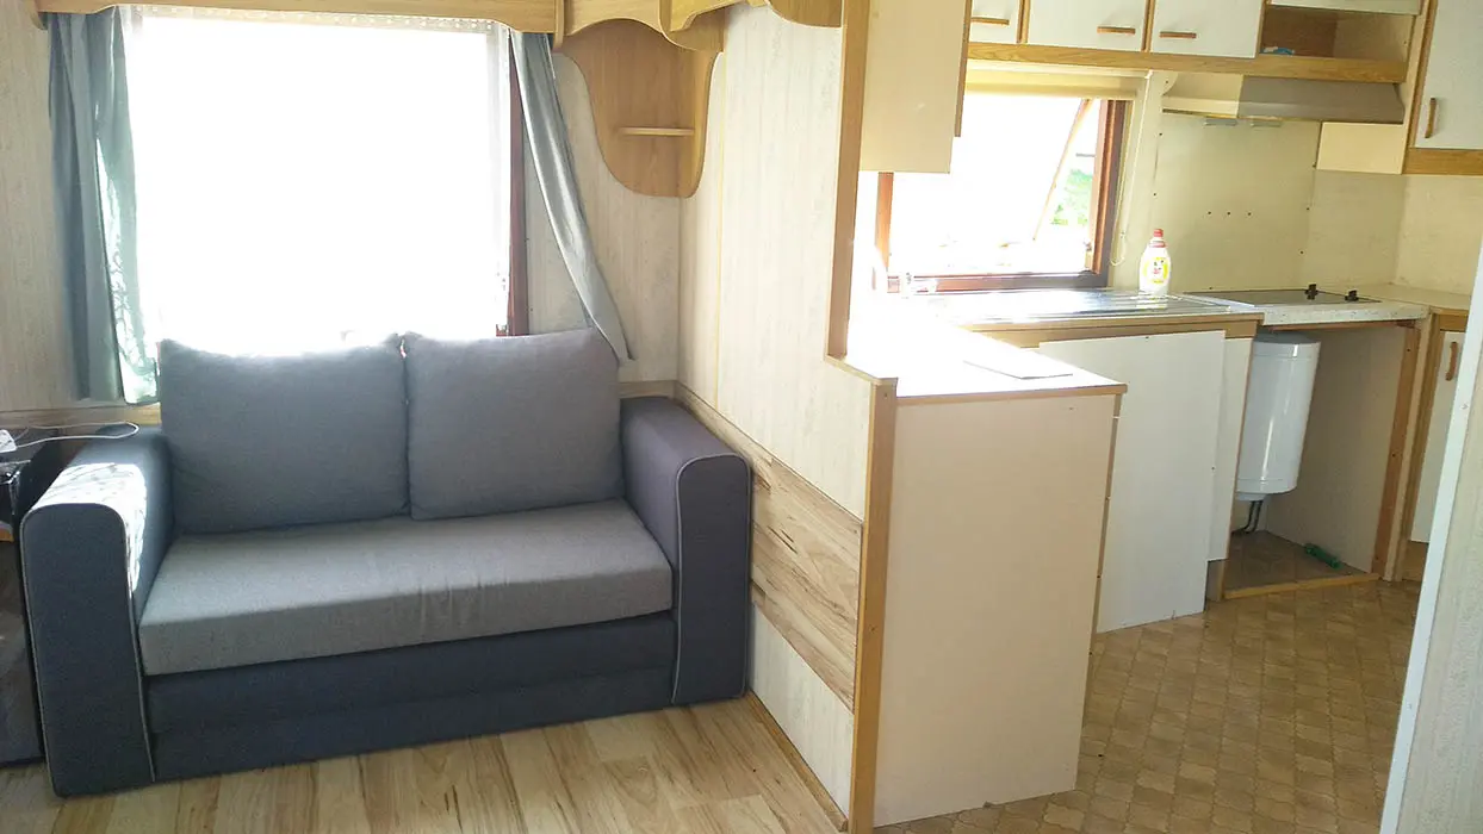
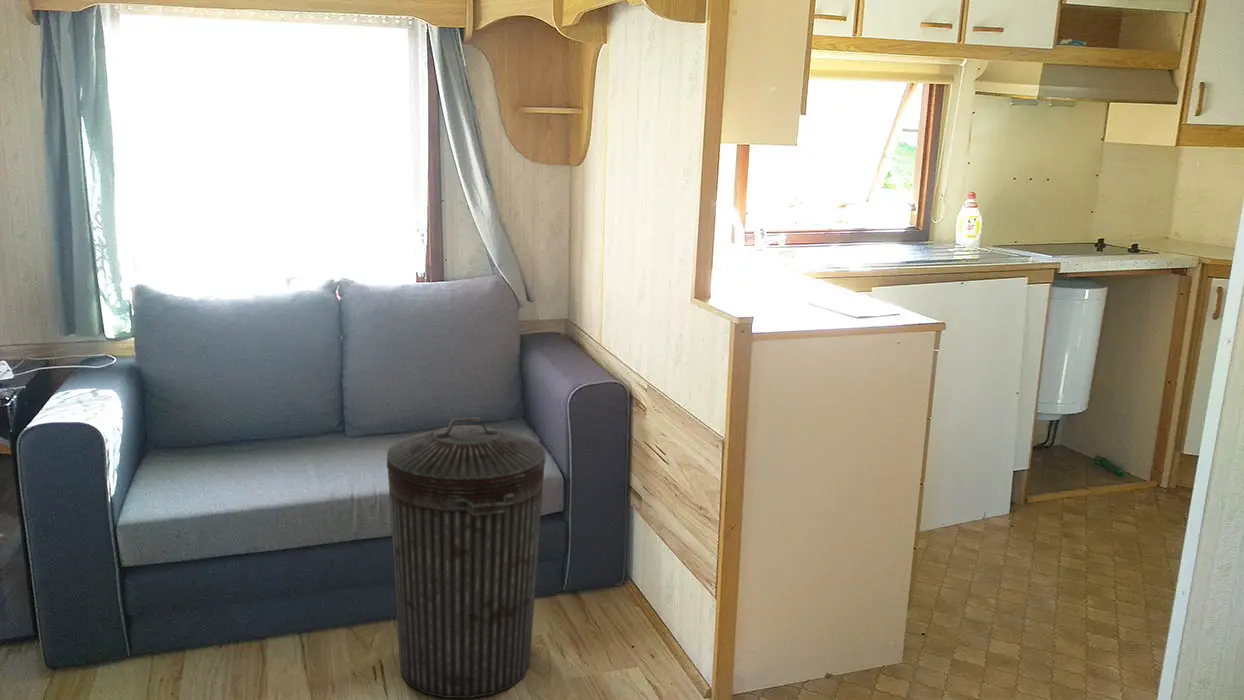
+ trash can [386,416,546,699]
